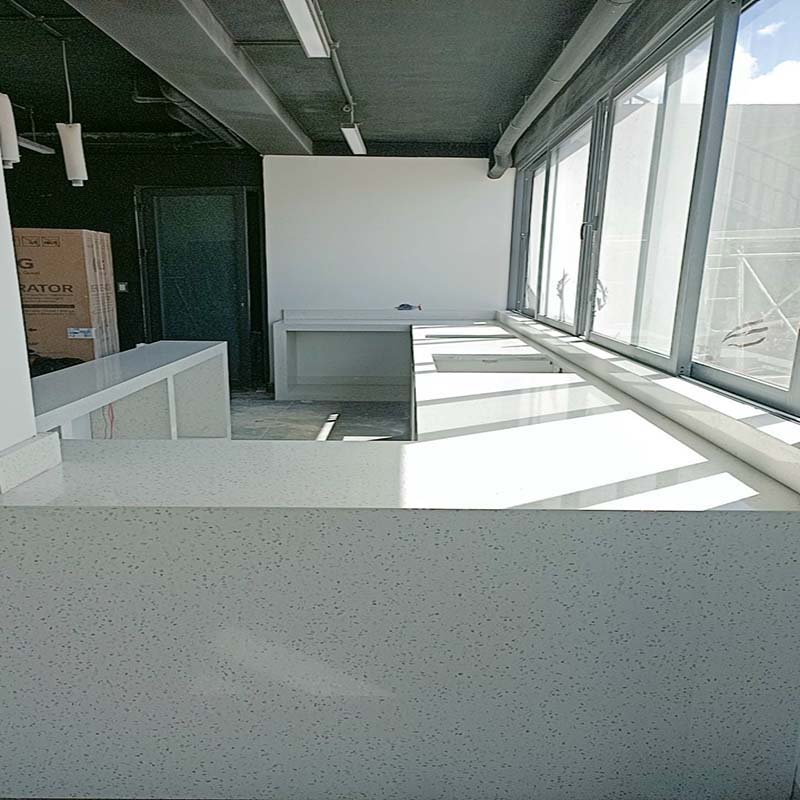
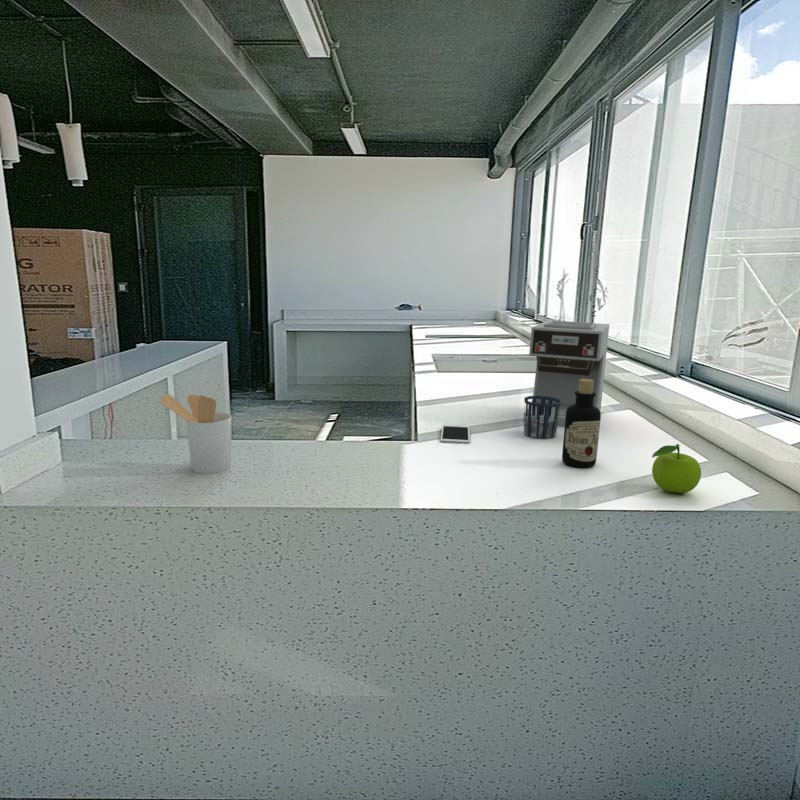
+ bottle [561,379,602,469]
+ utensil holder [158,393,233,475]
+ cell phone [440,423,471,445]
+ fruit [651,443,702,494]
+ coffee maker [522,320,610,427]
+ cup [523,395,561,440]
